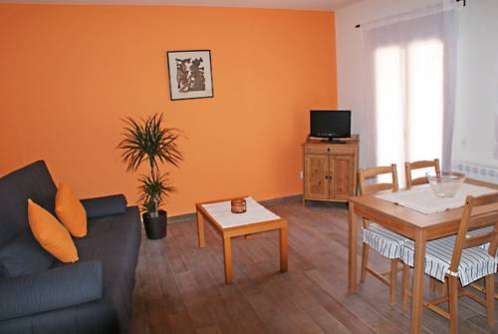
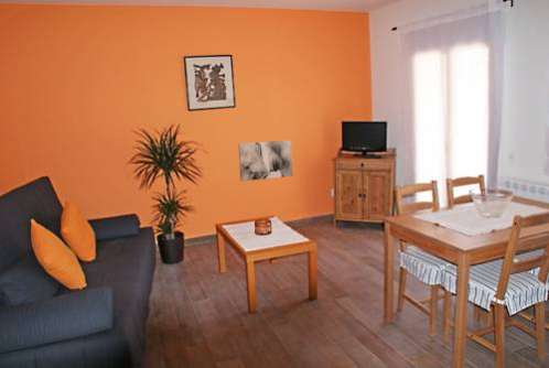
+ wall art [237,139,293,182]
